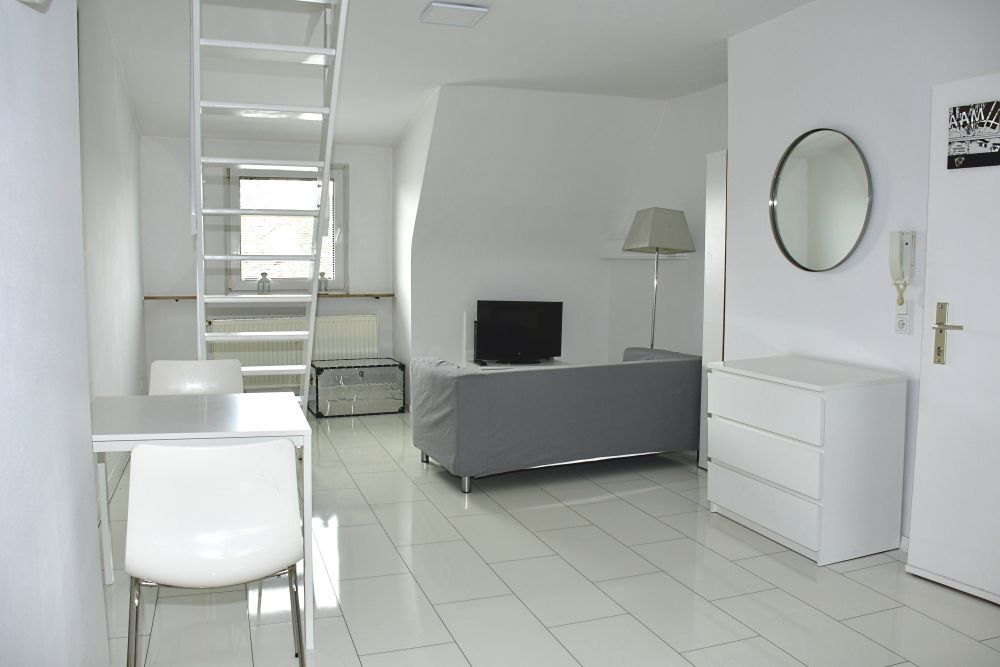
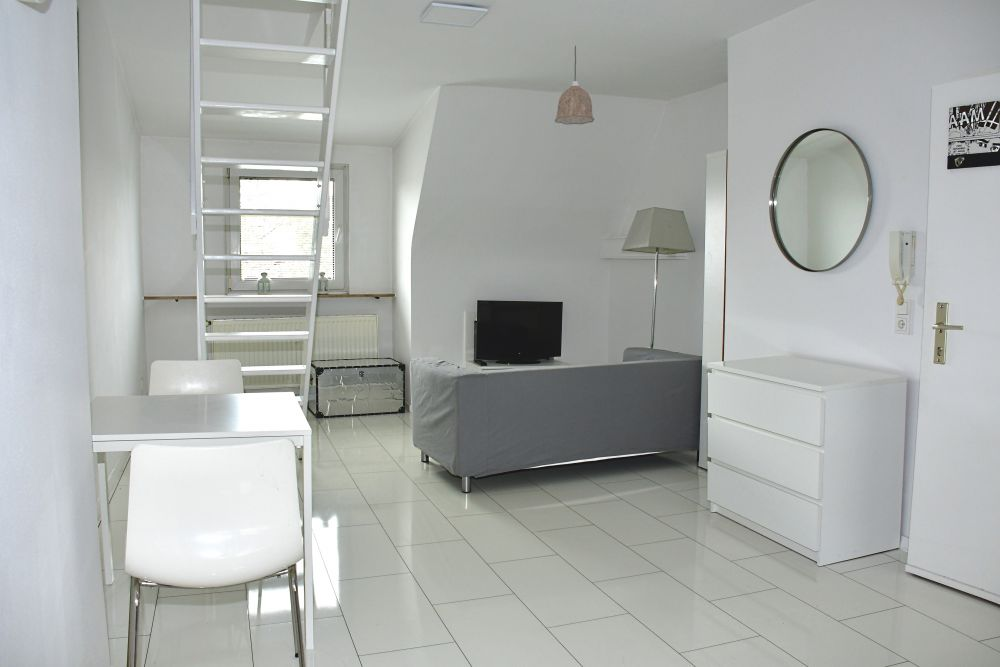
+ pendant lamp [554,45,595,125]
